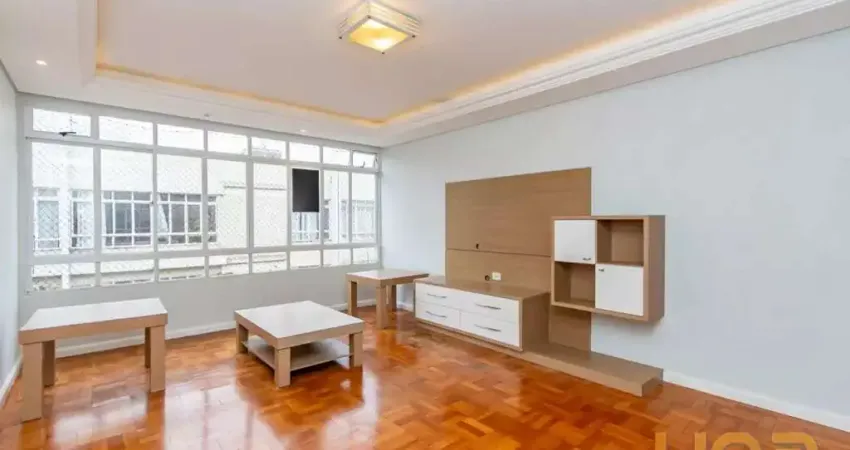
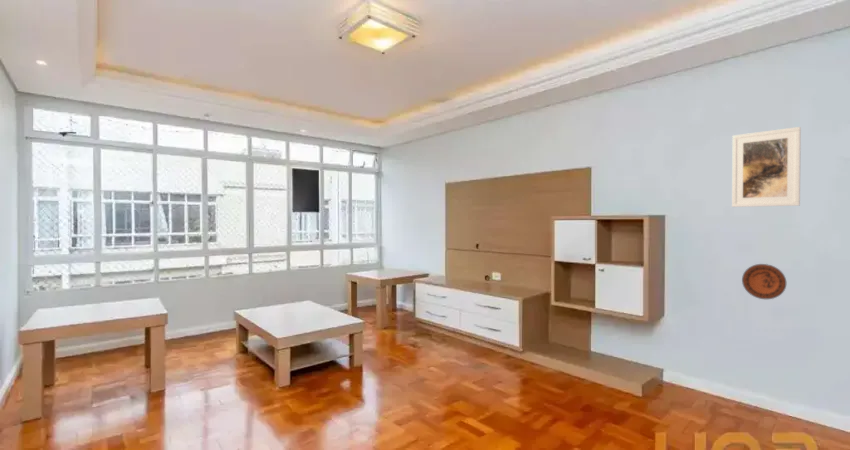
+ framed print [731,126,802,208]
+ decorative plate [741,263,787,300]
